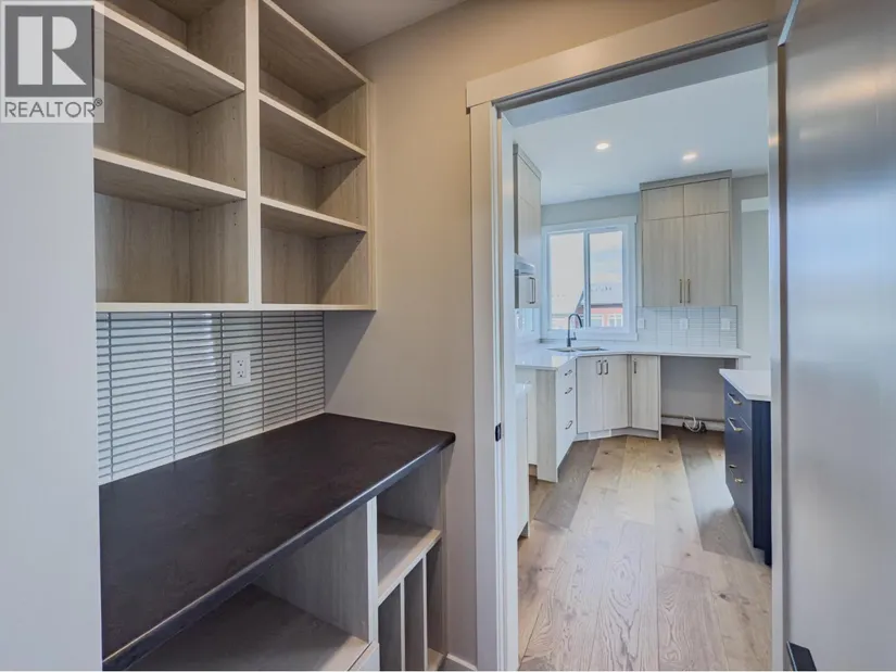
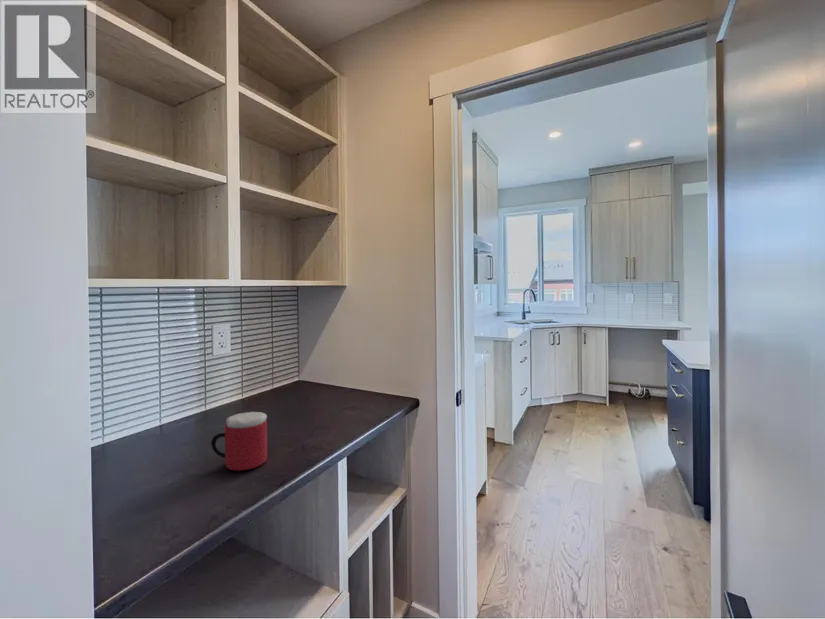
+ mug [210,411,268,472]
